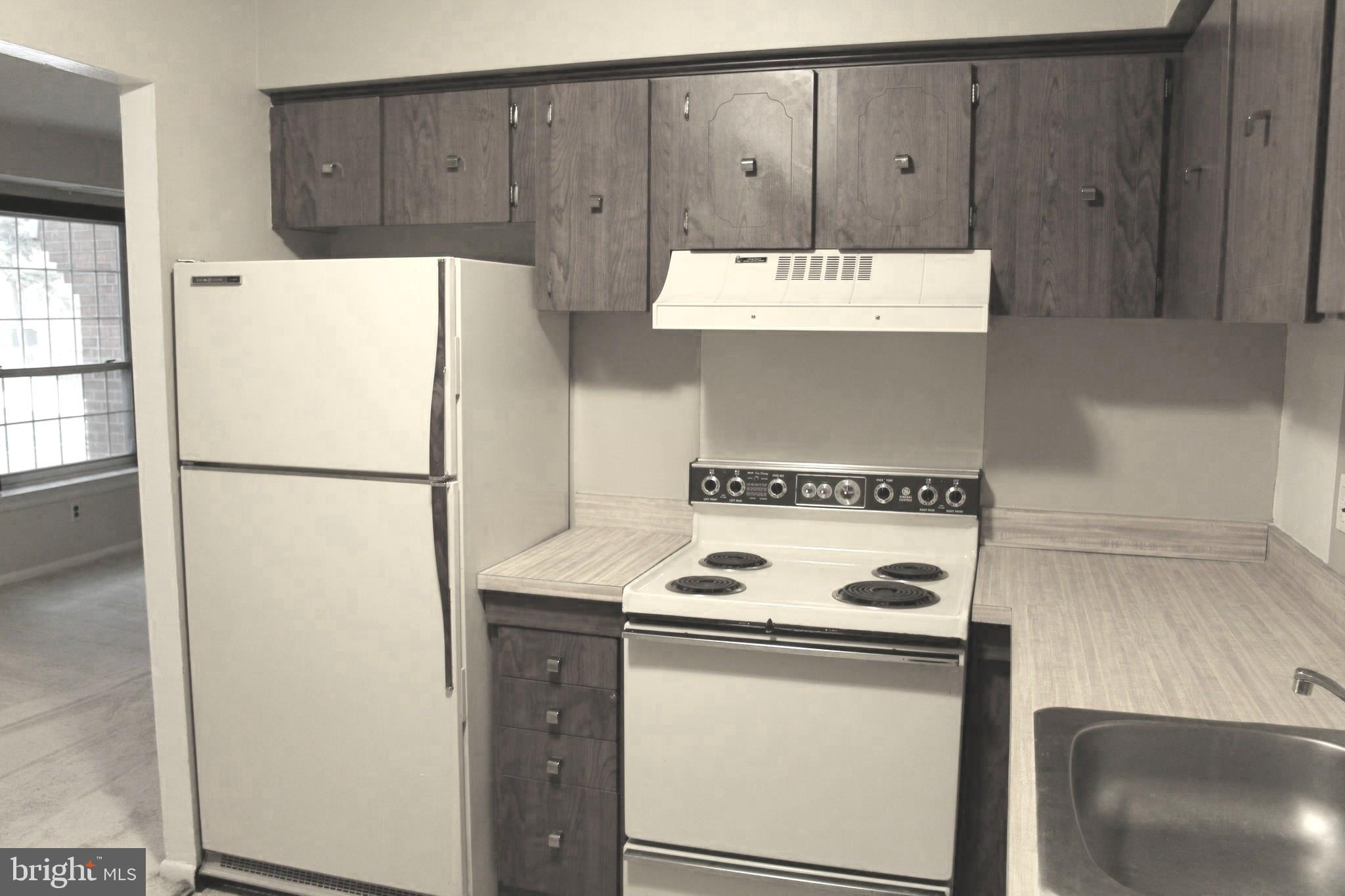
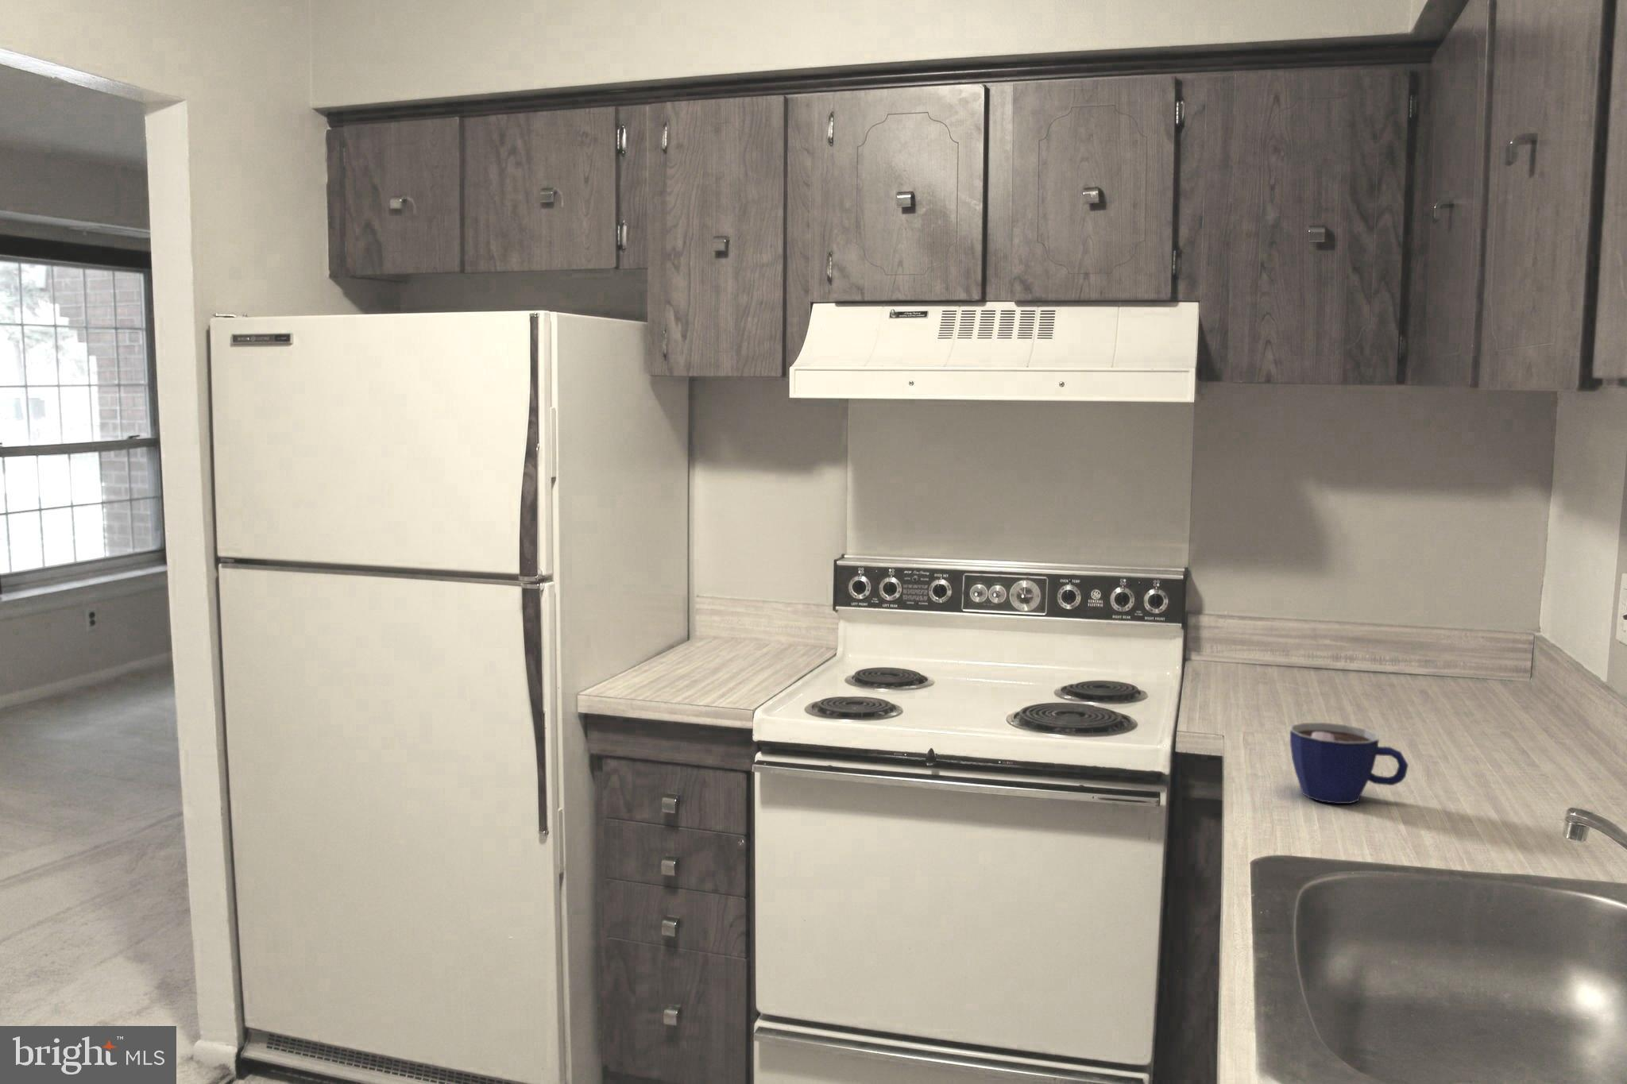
+ cup [1290,722,1409,805]
